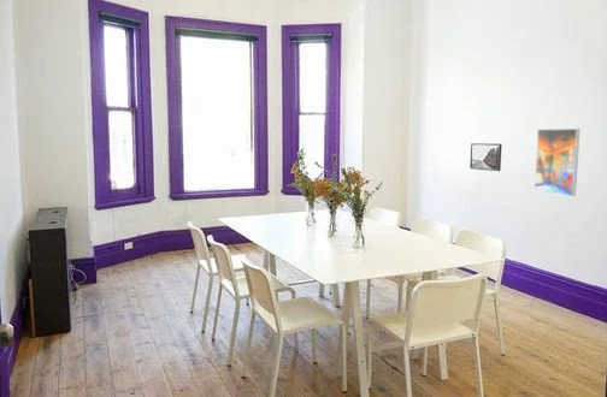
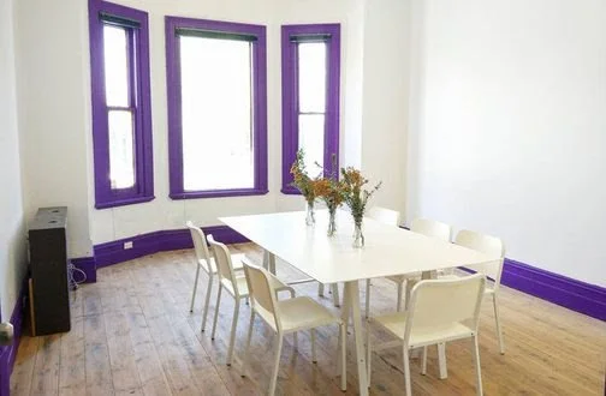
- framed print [534,128,582,197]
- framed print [468,142,503,172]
